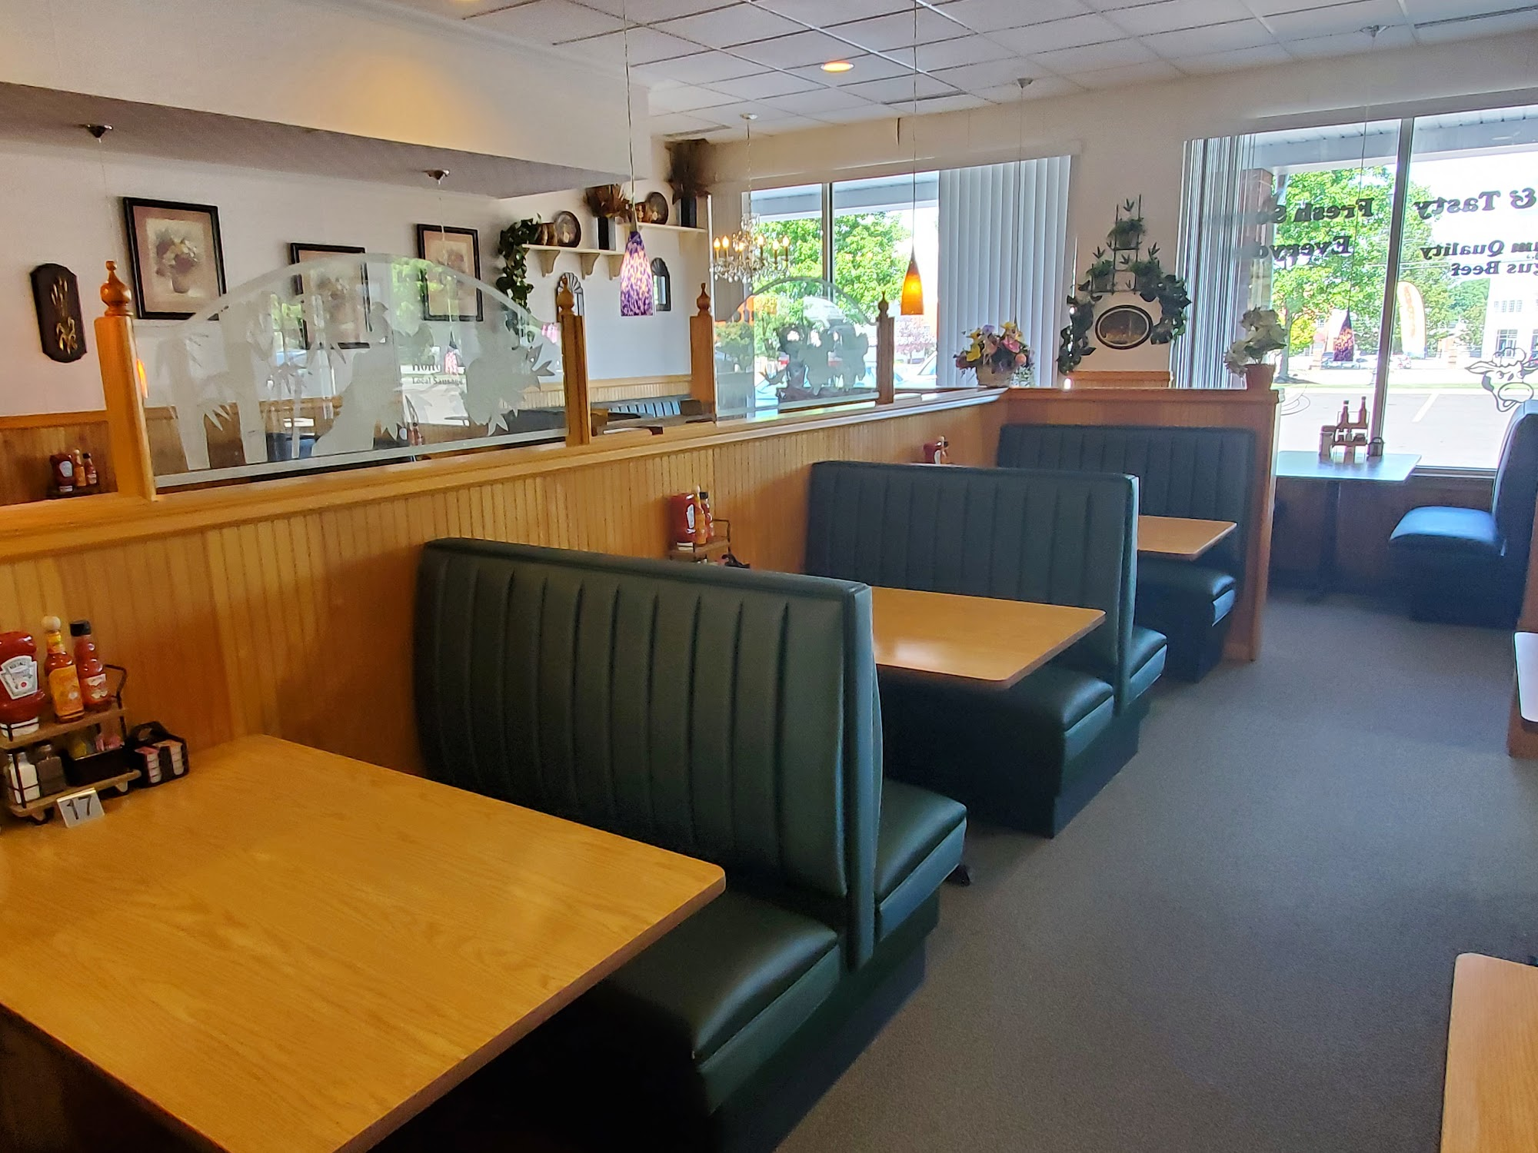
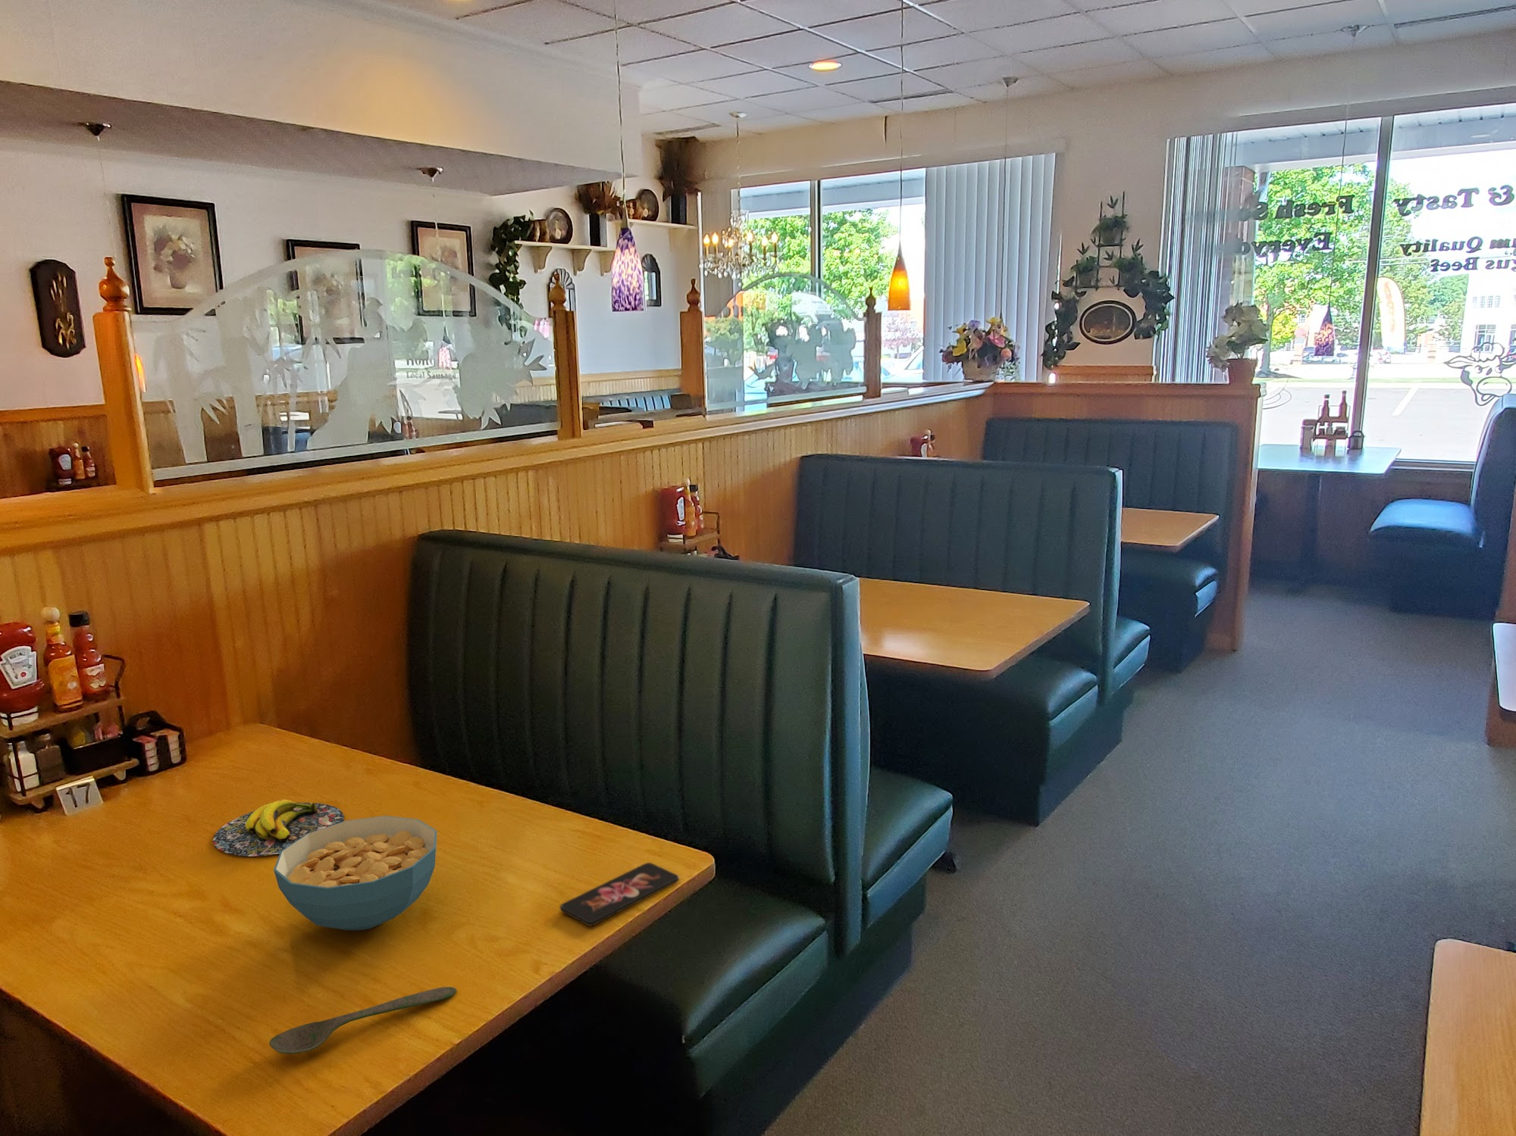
+ cereal bowl [273,815,437,932]
+ spoon [269,986,457,1054]
+ smartphone [560,862,680,927]
+ banana [212,799,345,857]
